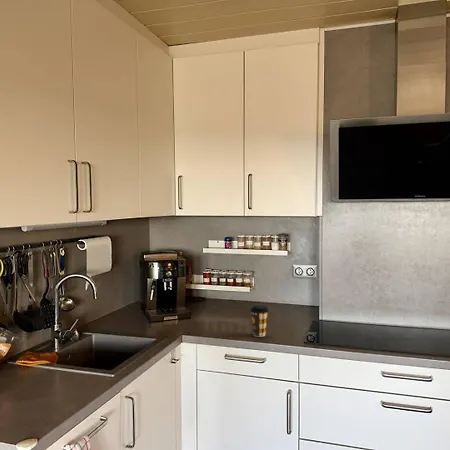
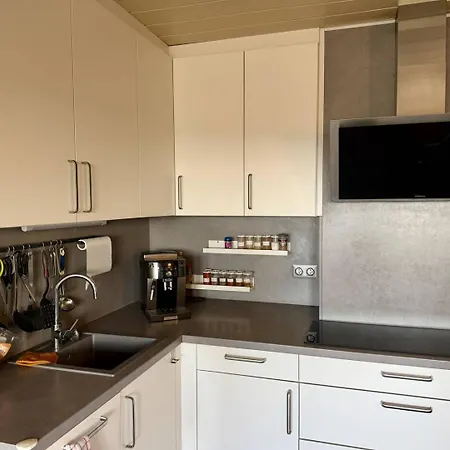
- coffee cup [249,304,269,338]
